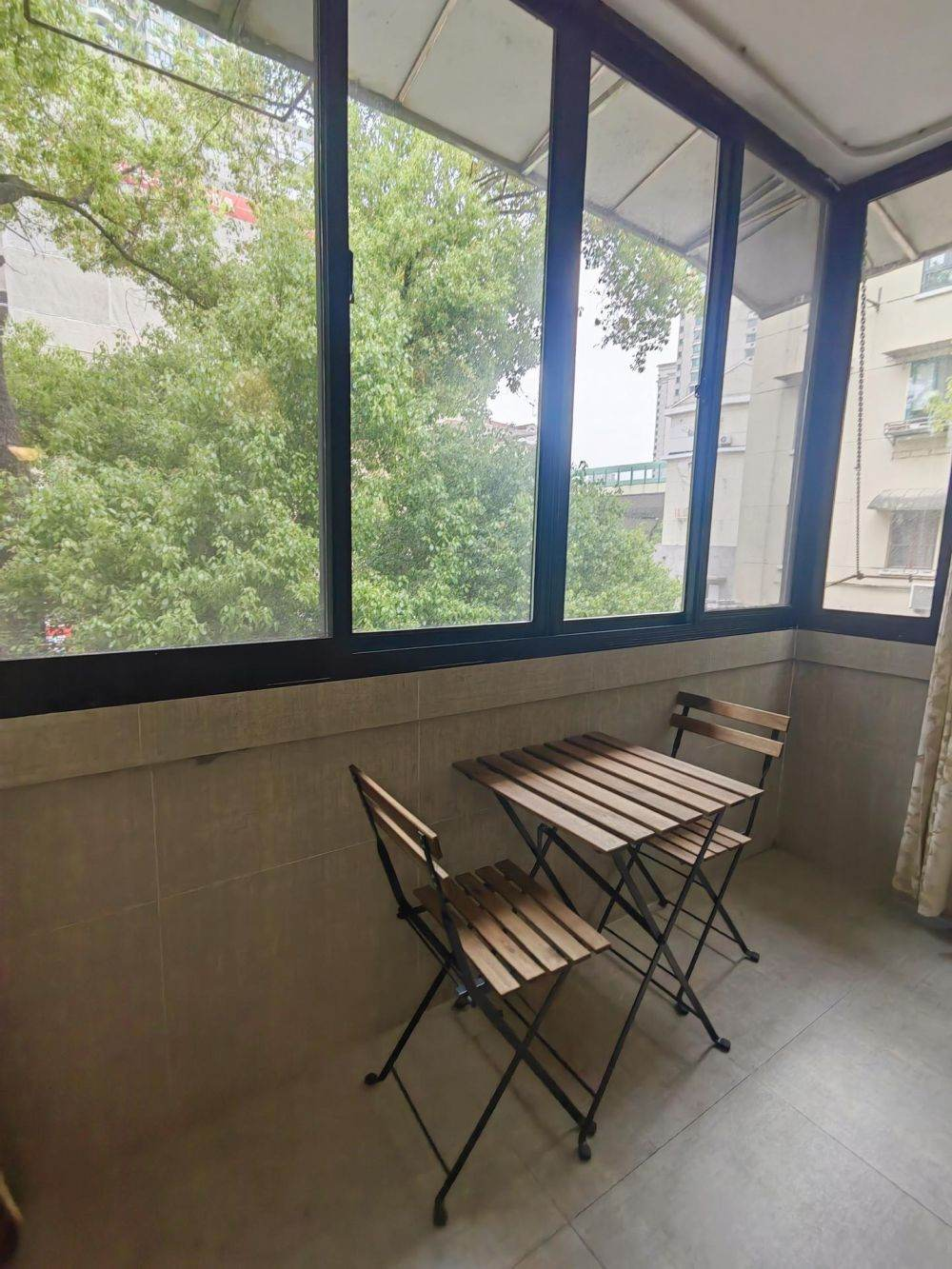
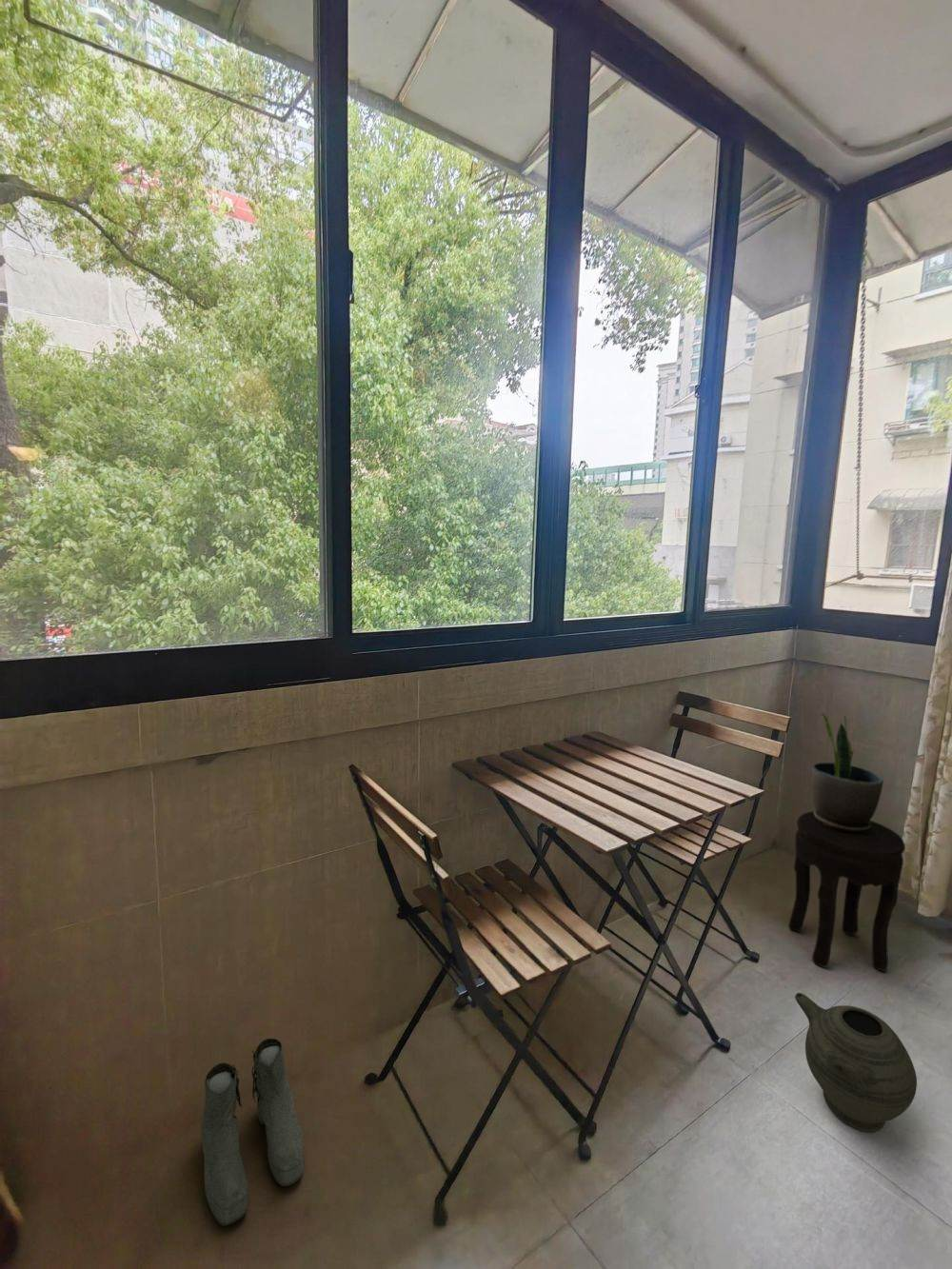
+ side table [787,810,906,974]
+ boots [200,1038,305,1227]
+ ceramic jug [794,992,918,1133]
+ potted plant [810,712,884,833]
